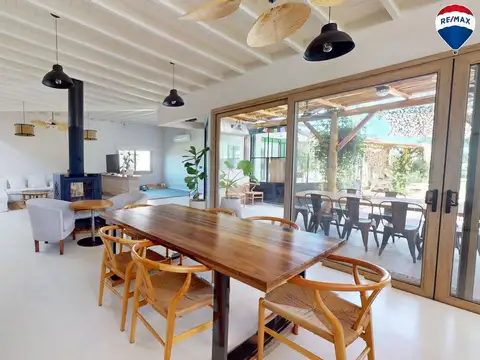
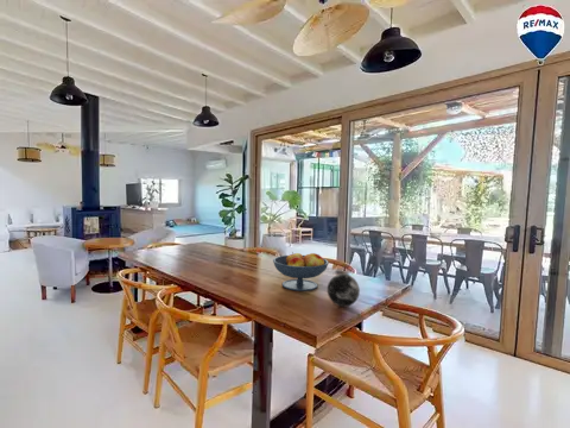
+ decorative orb [327,272,361,308]
+ fruit bowl [272,251,330,292]
